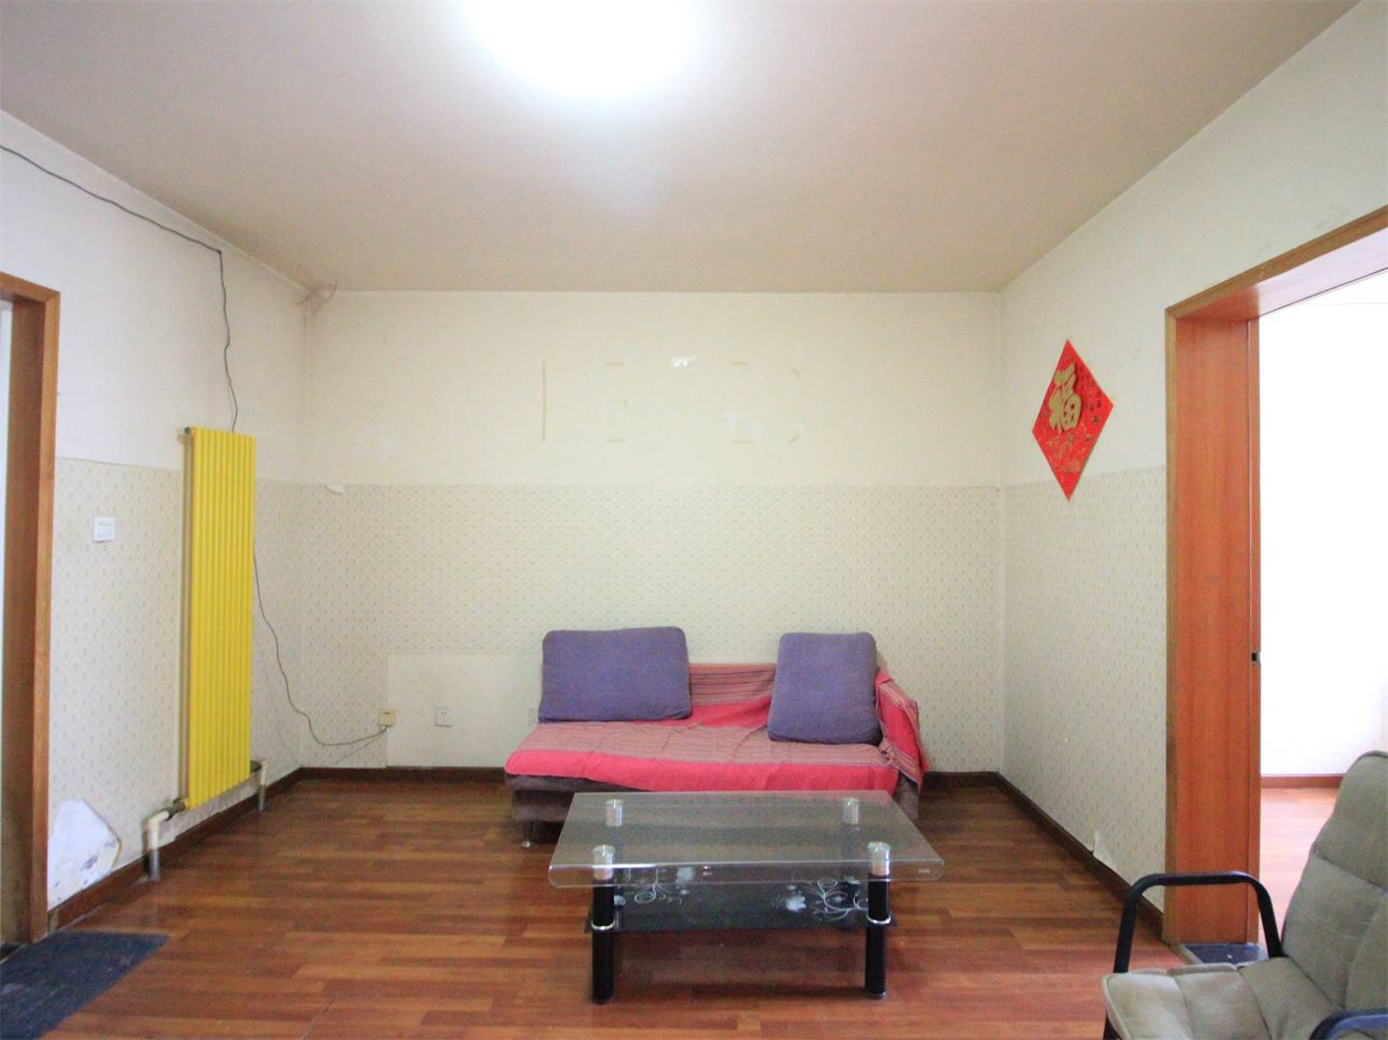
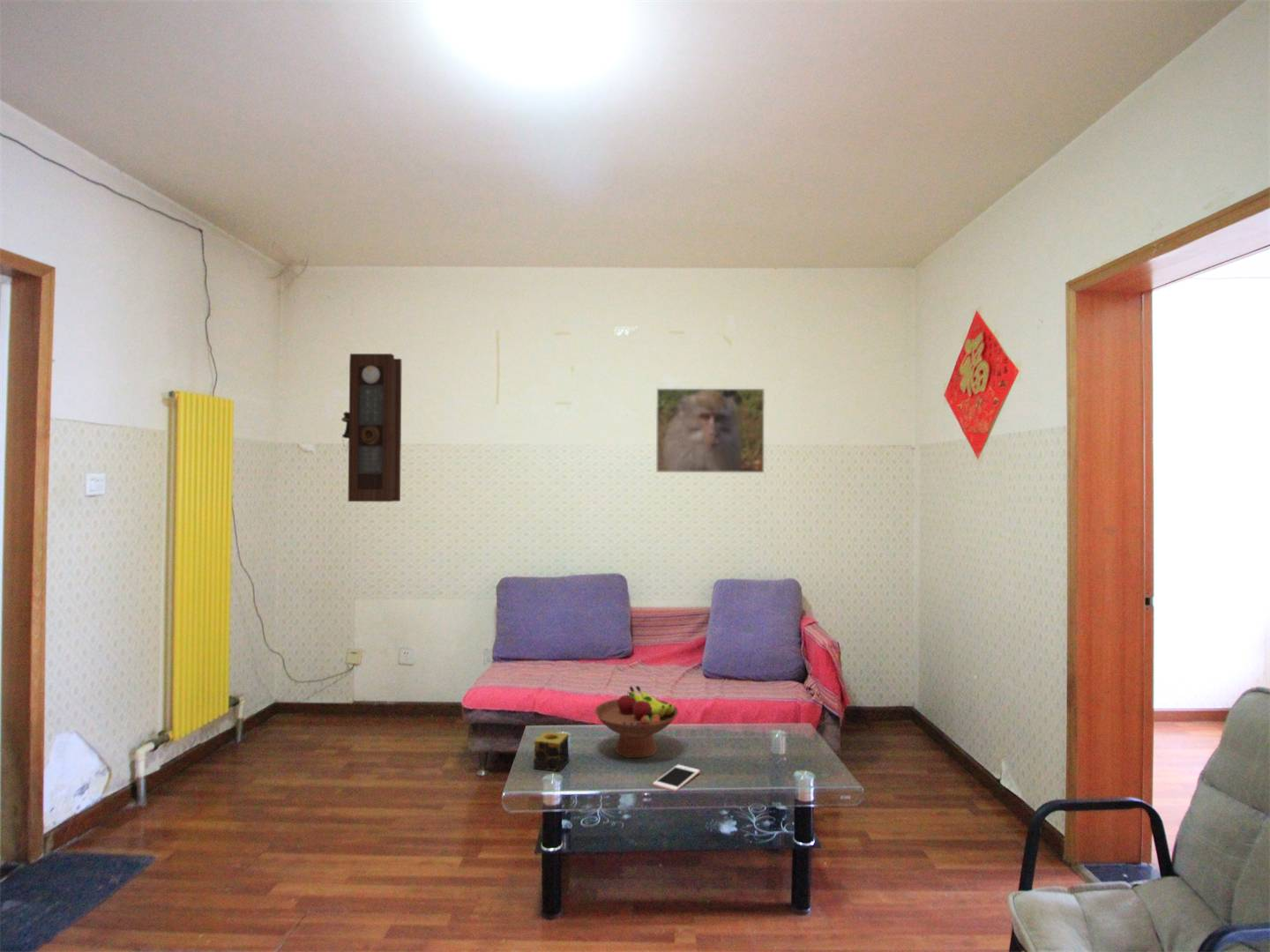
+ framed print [655,388,766,473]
+ pendulum clock [340,353,402,502]
+ cell phone [652,763,700,792]
+ fruit bowl [594,685,679,759]
+ candle [533,731,571,772]
